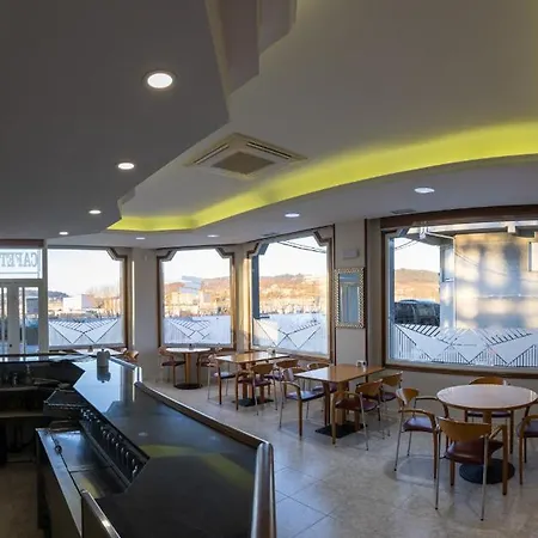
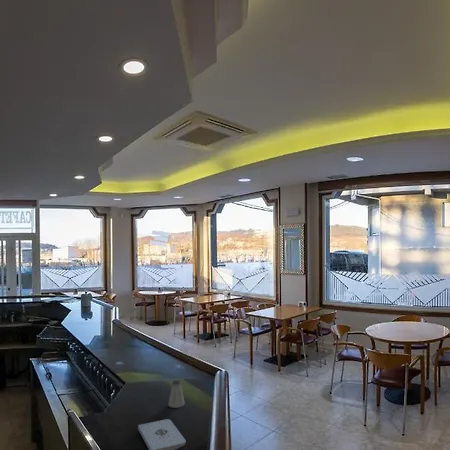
+ saltshaker [167,379,186,409]
+ notepad [137,418,187,450]
